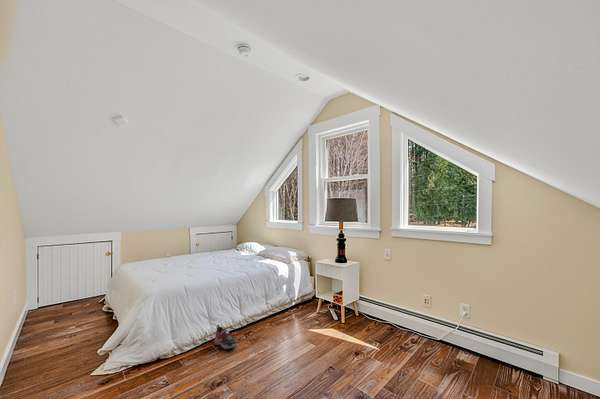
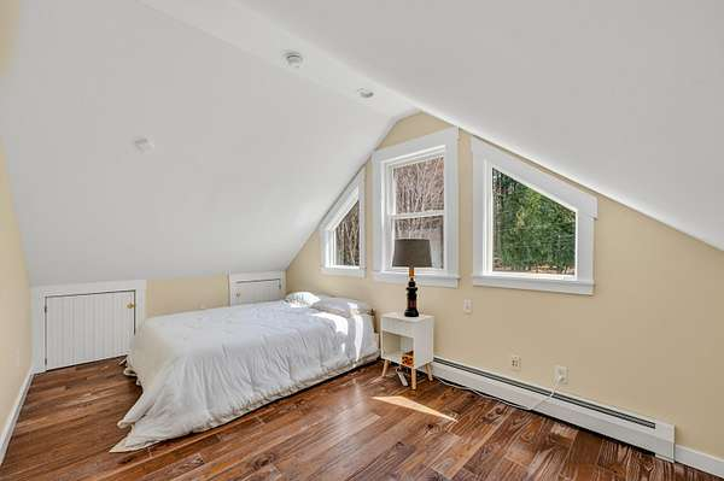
- shoe [214,323,238,350]
